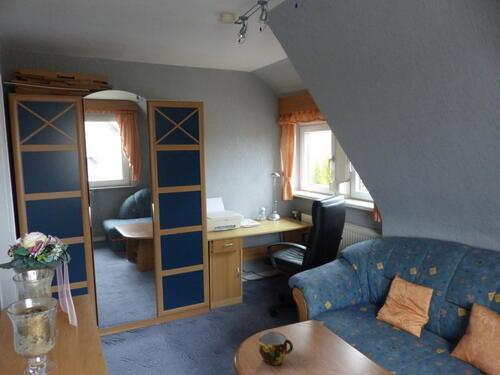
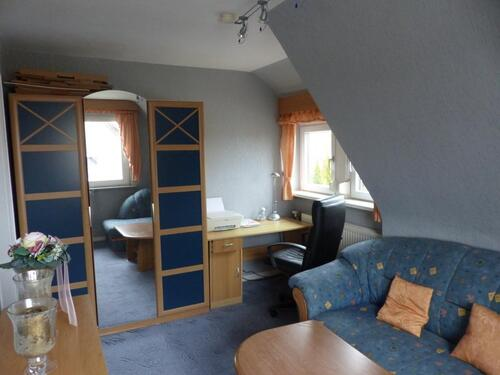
- cup [258,331,294,366]
